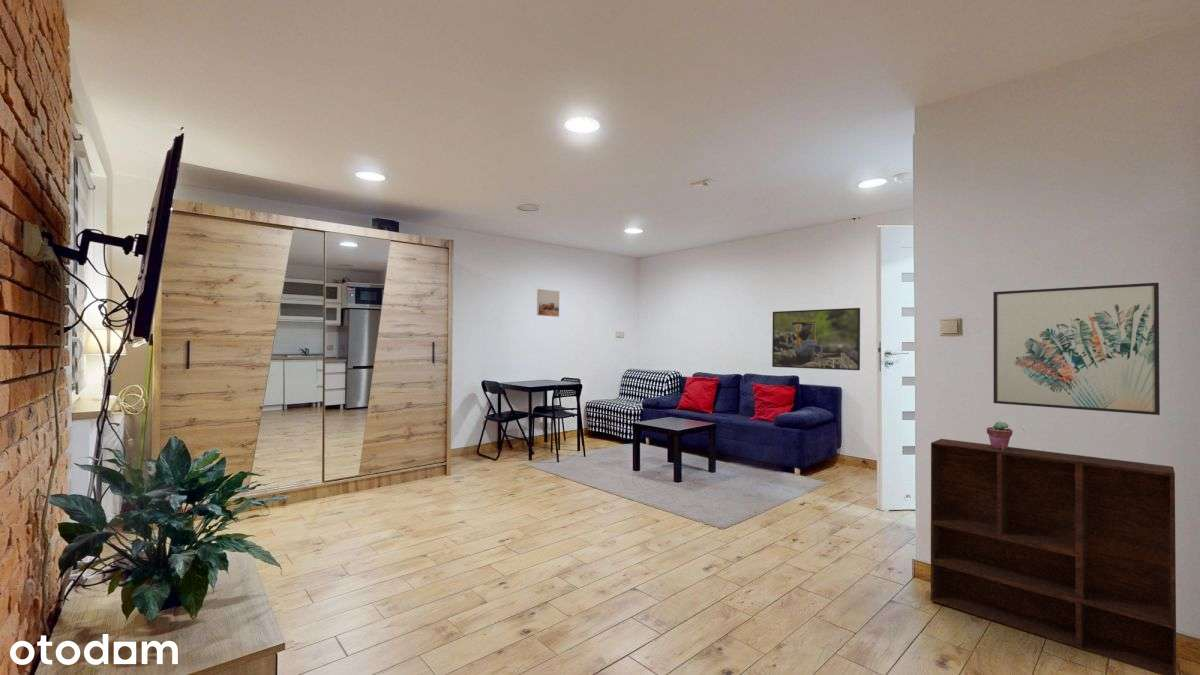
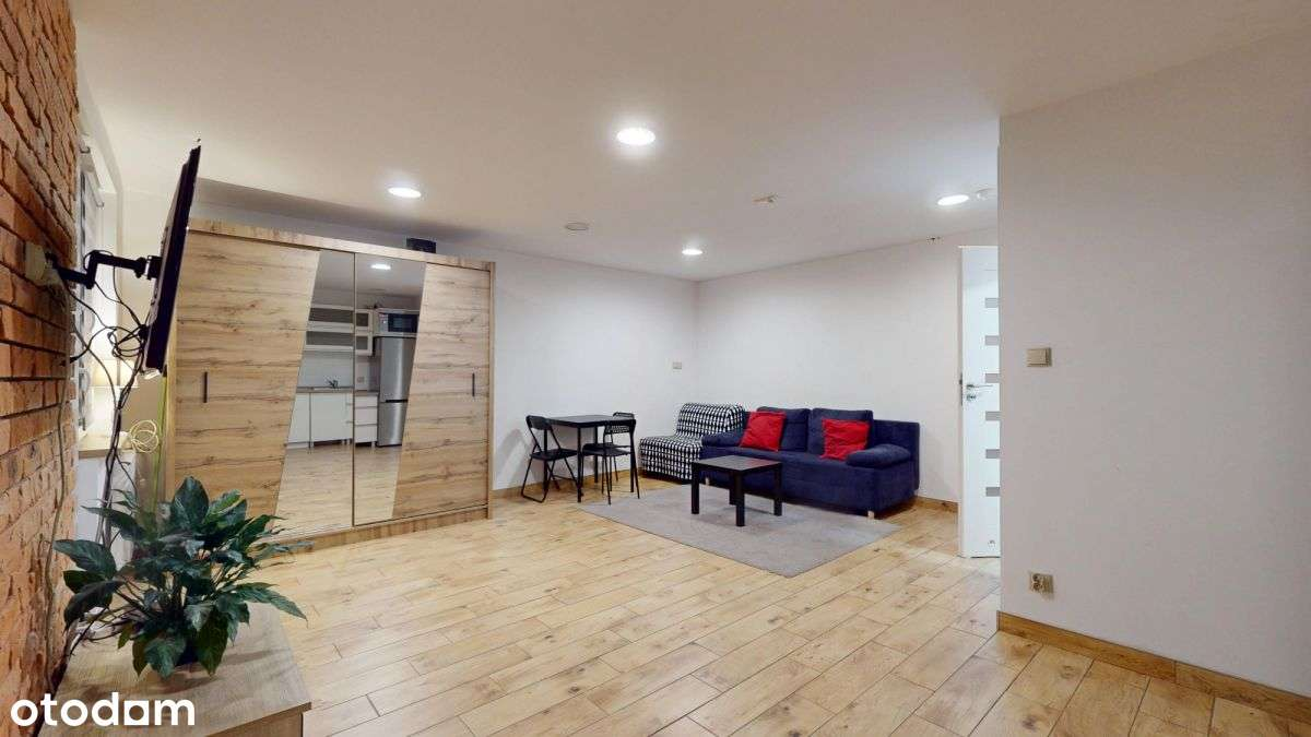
- wall art [992,282,1161,416]
- potted succulent [986,420,1013,450]
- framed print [536,288,560,318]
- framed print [771,307,861,371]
- shelving unit [930,438,1177,675]
